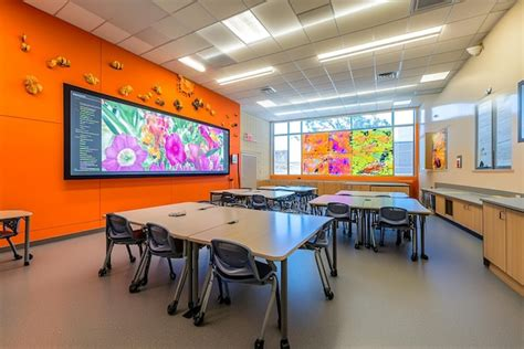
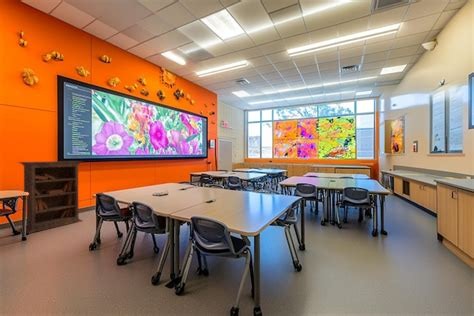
+ bookcase [17,160,84,235]
